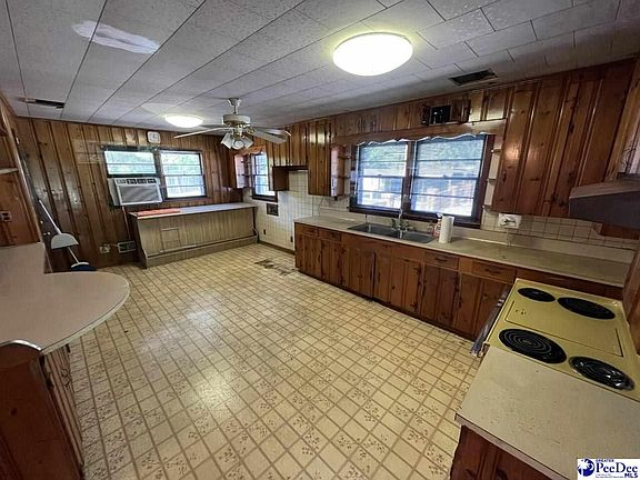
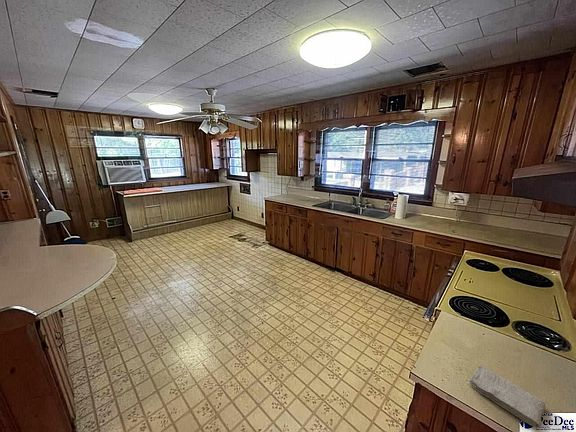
+ washcloth [468,365,547,429]
